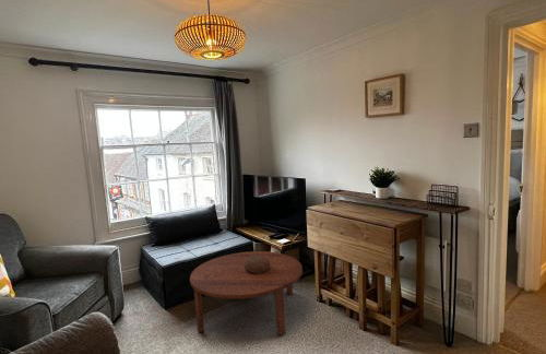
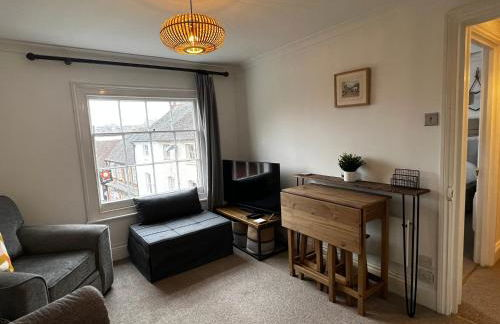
- coffee table [189,250,304,337]
- decorative bowl [245,256,270,273]
